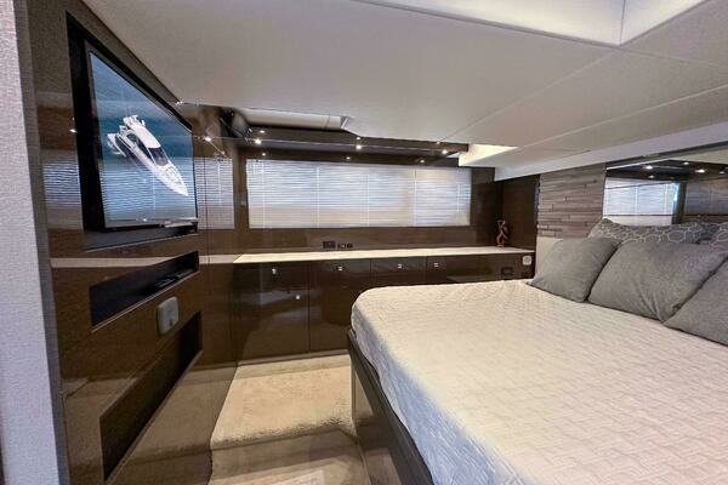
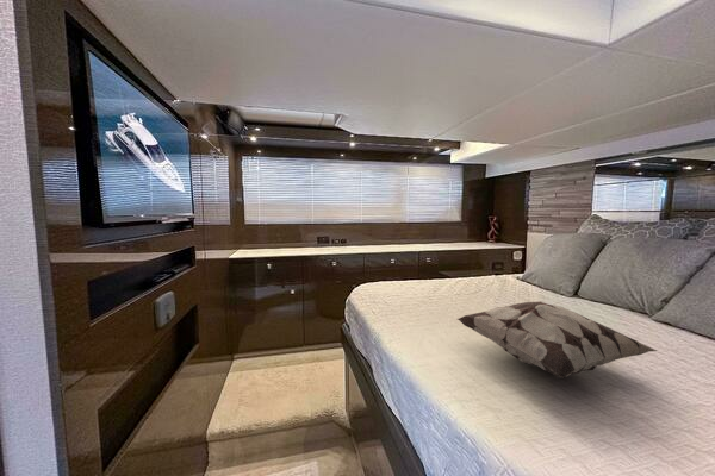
+ decorative pillow [456,300,659,380]
